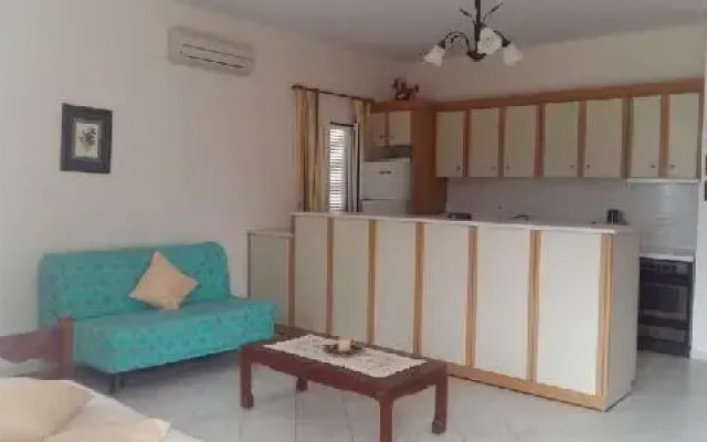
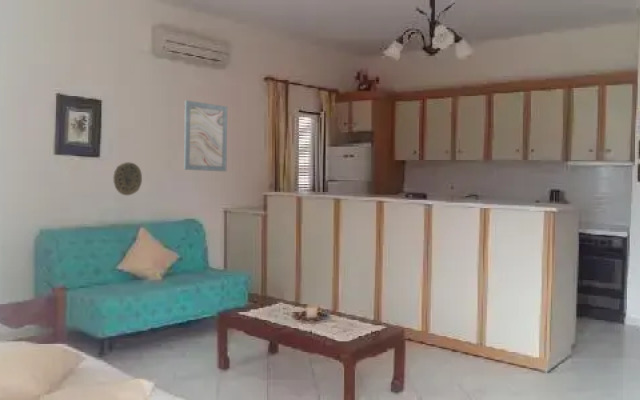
+ decorative plate [112,161,143,196]
+ wall art [183,99,228,172]
